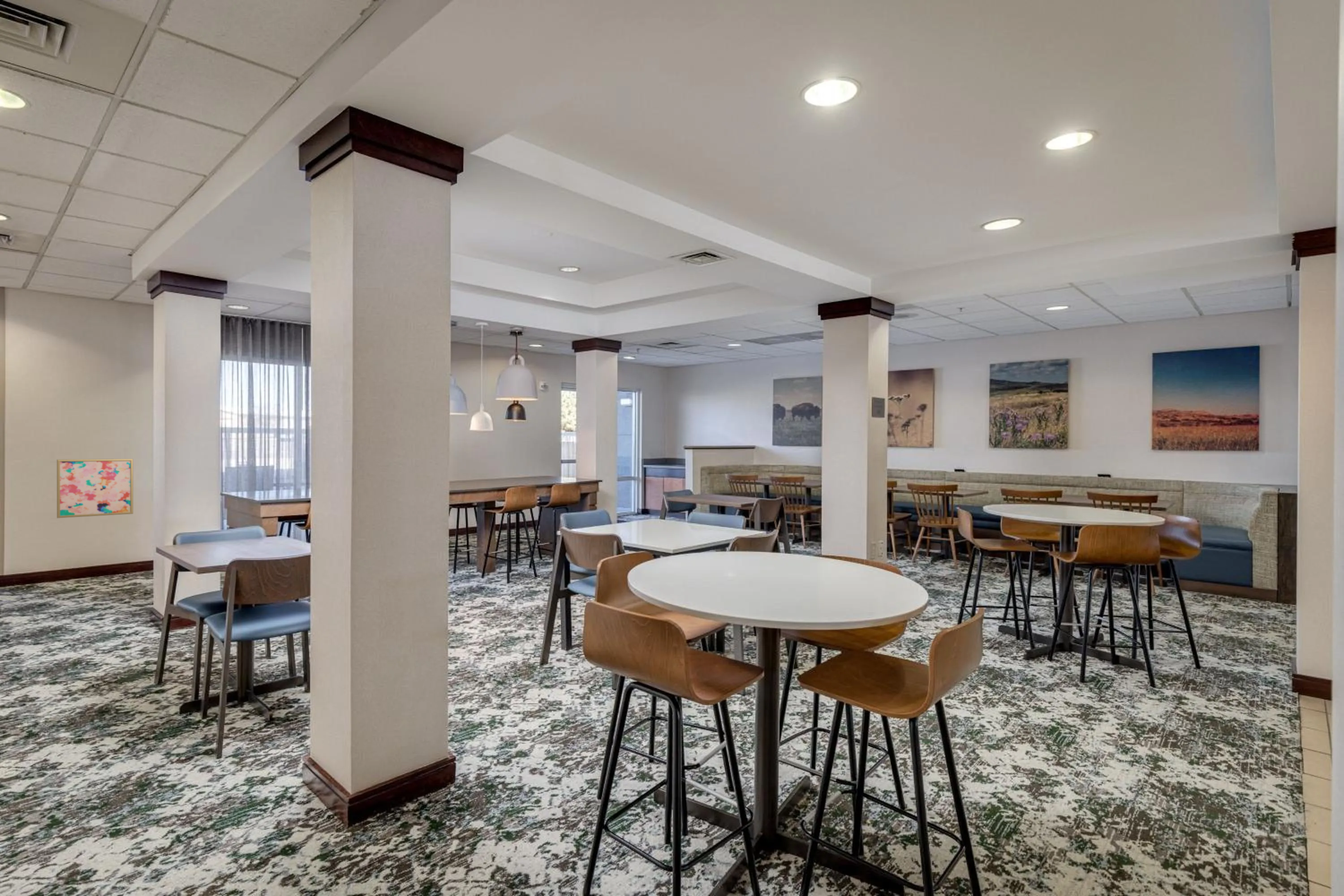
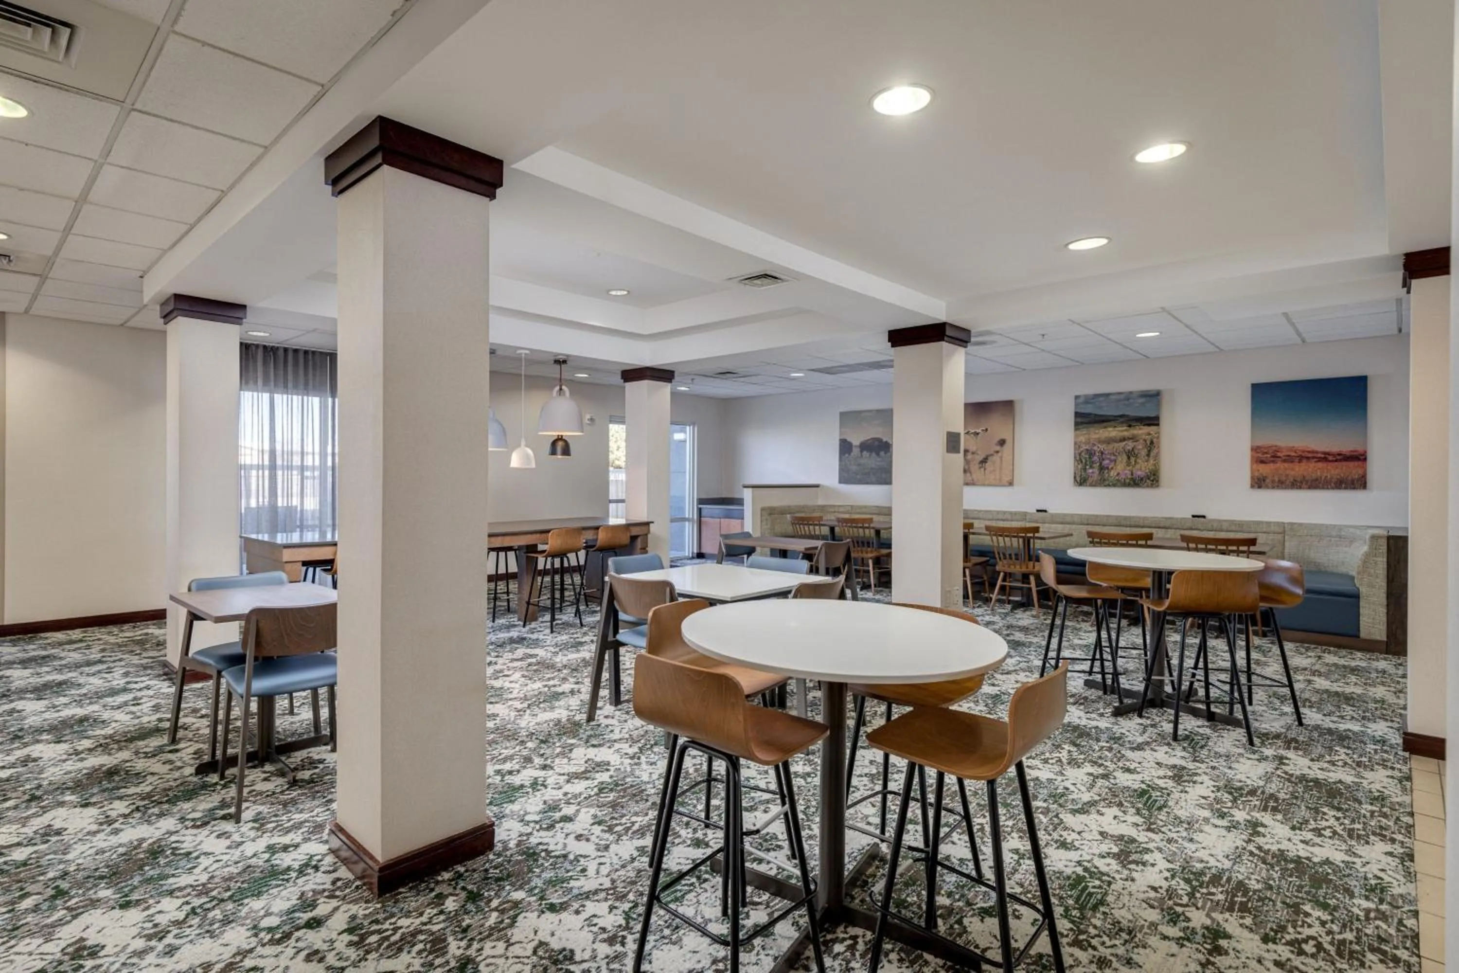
- wall art [56,458,134,519]
